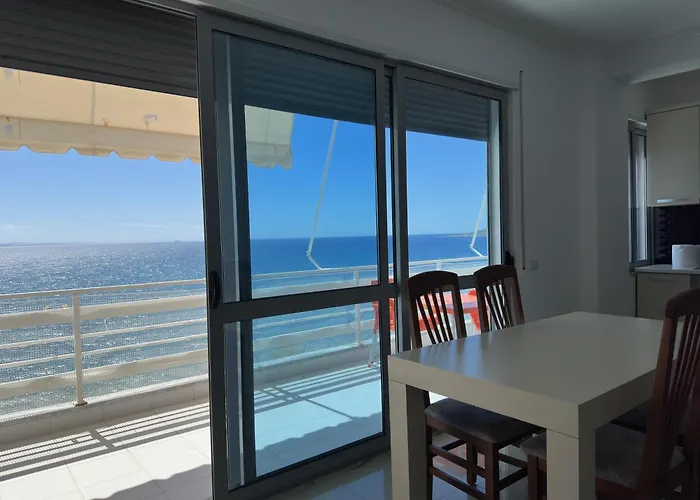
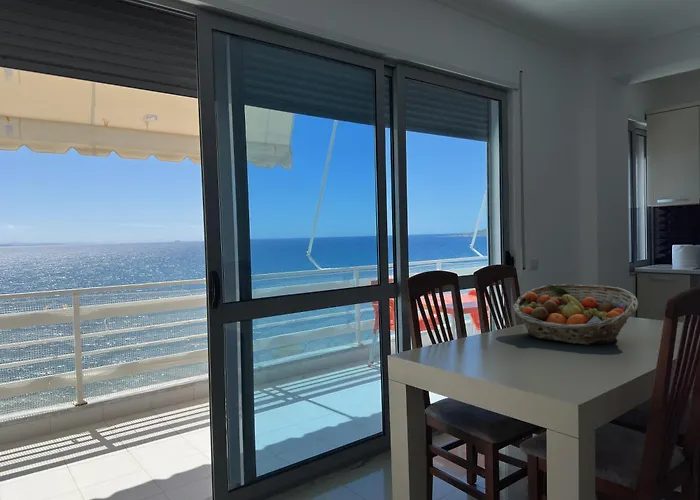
+ fruit basket [512,283,639,346]
